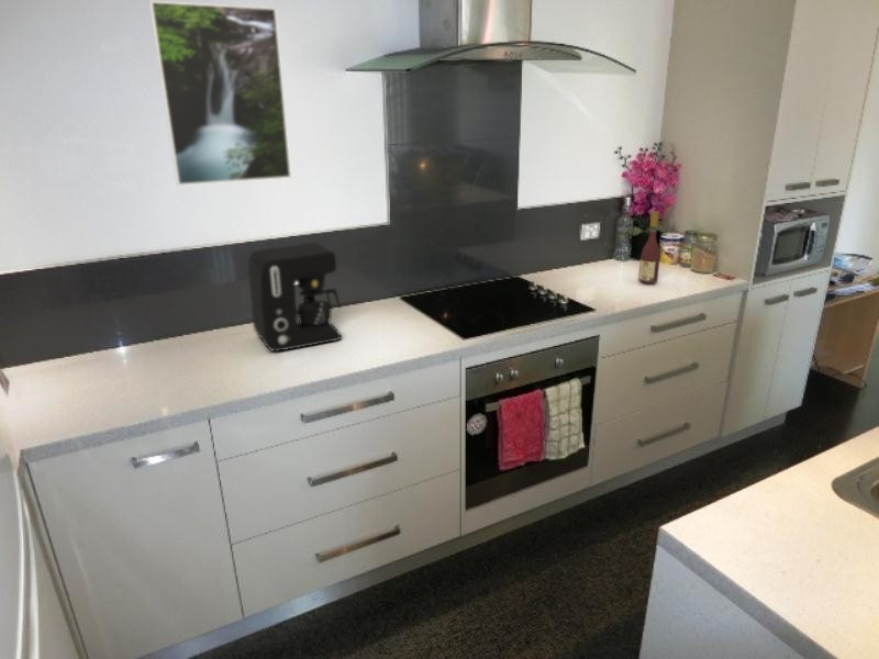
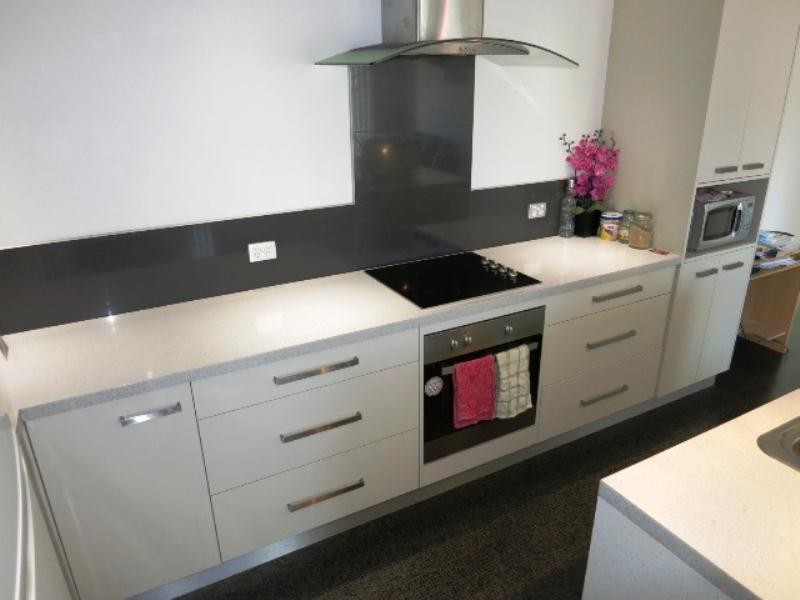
- wine bottle [637,210,661,284]
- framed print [148,0,292,187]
- coffee maker [247,242,343,353]
